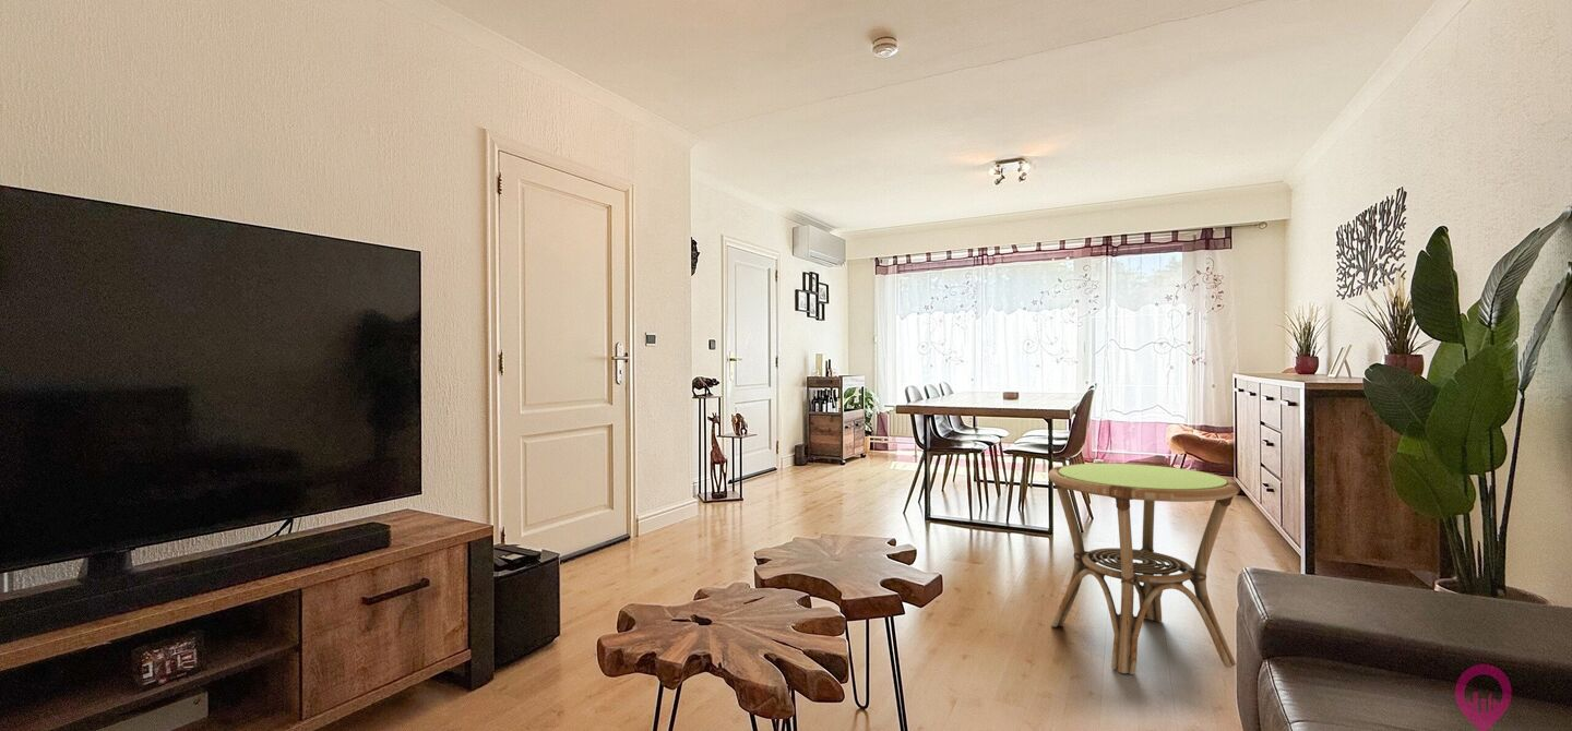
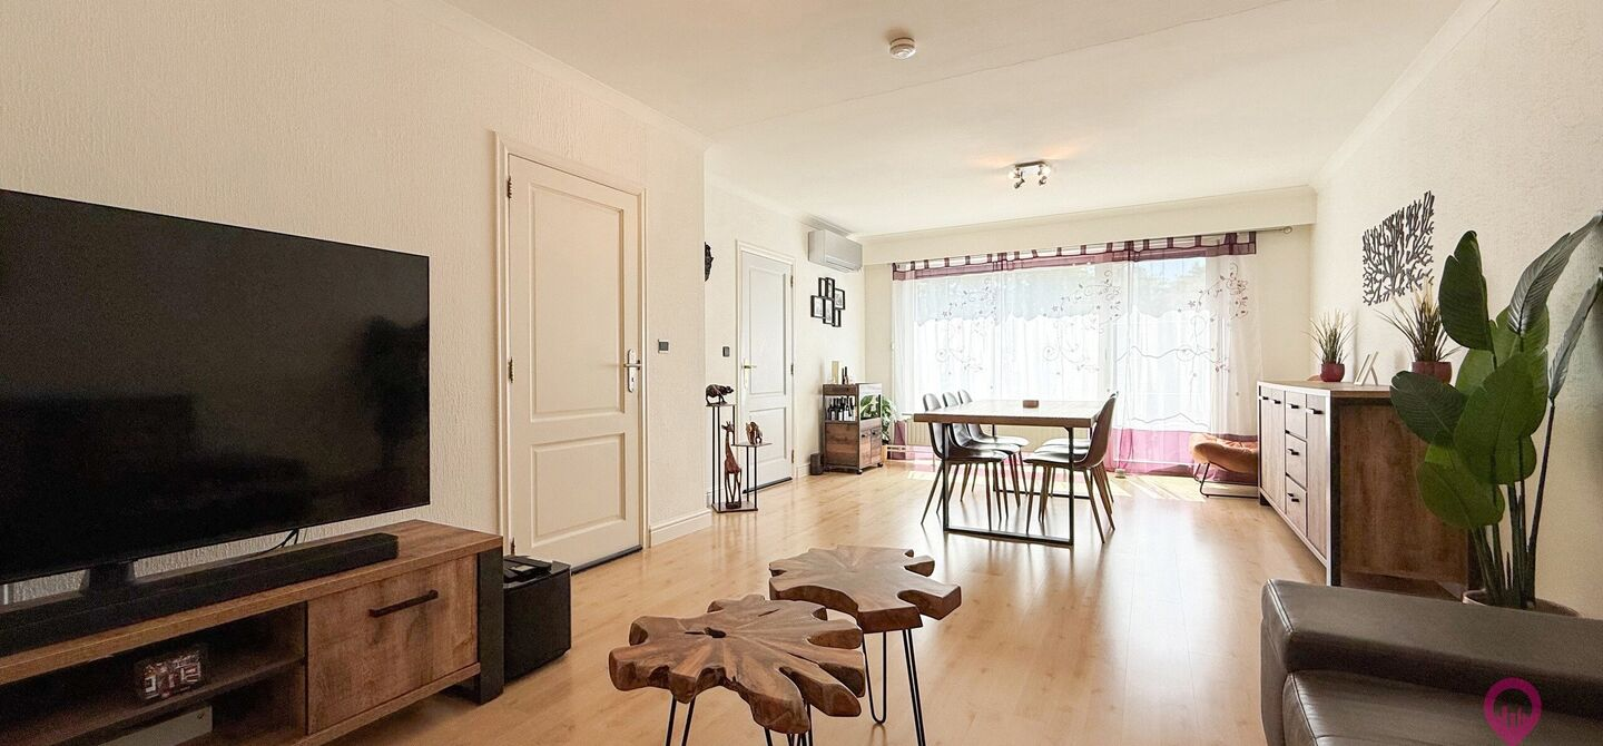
- side table [1047,463,1241,675]
